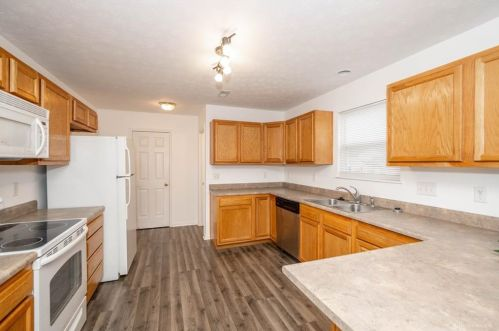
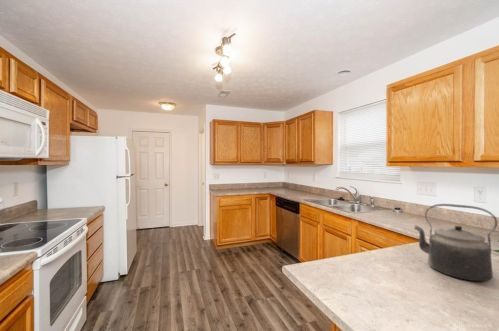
+ kettle [413,203,498,282]
